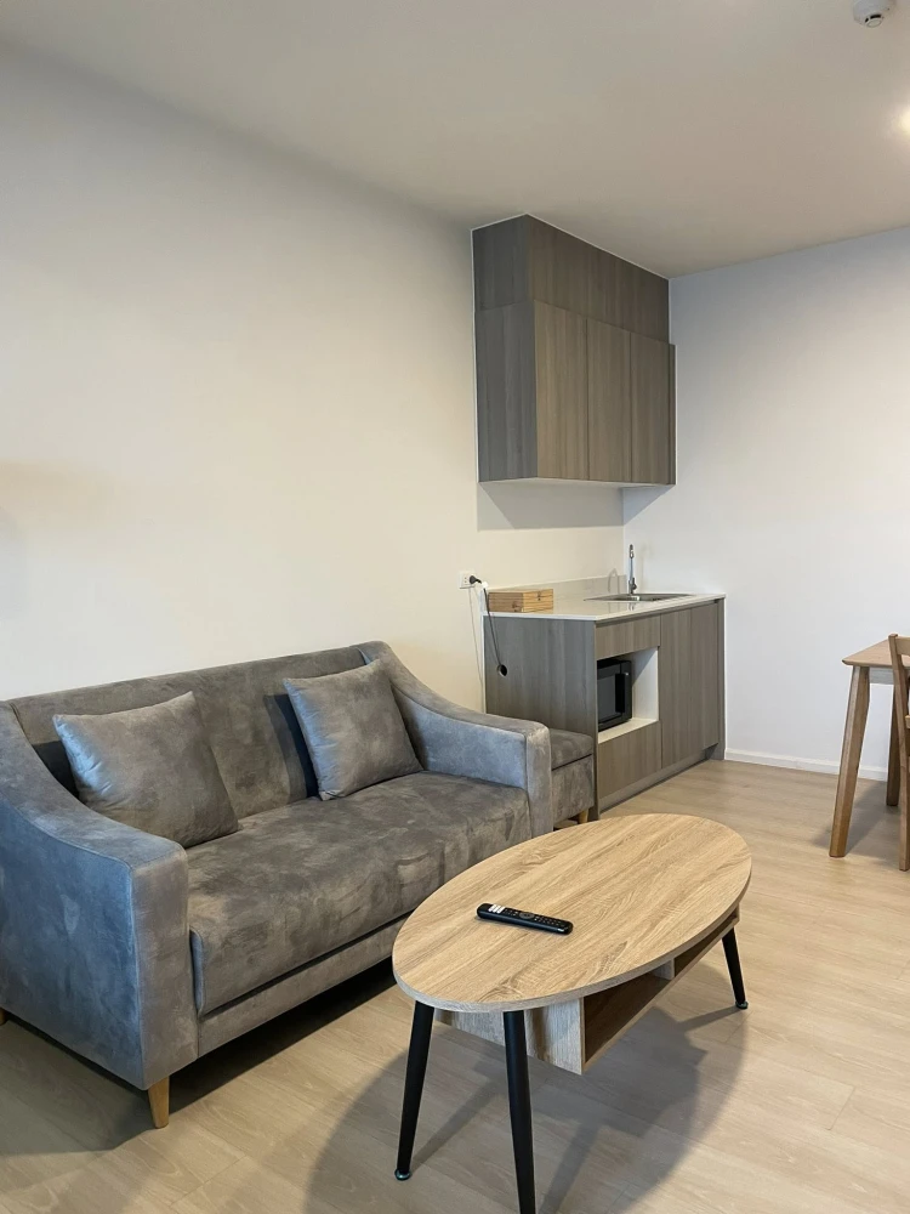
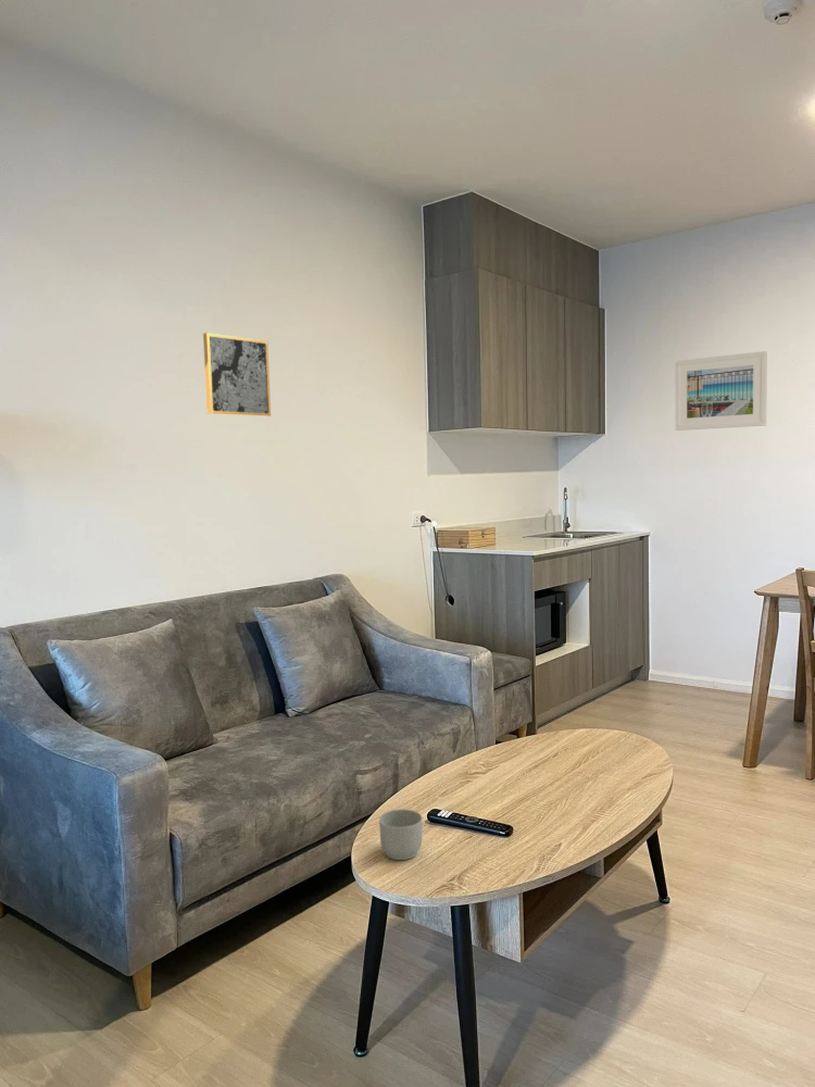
+ mug [378,809,424,861]
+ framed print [675,350,768,432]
+ wall art [202,332,272,417]
